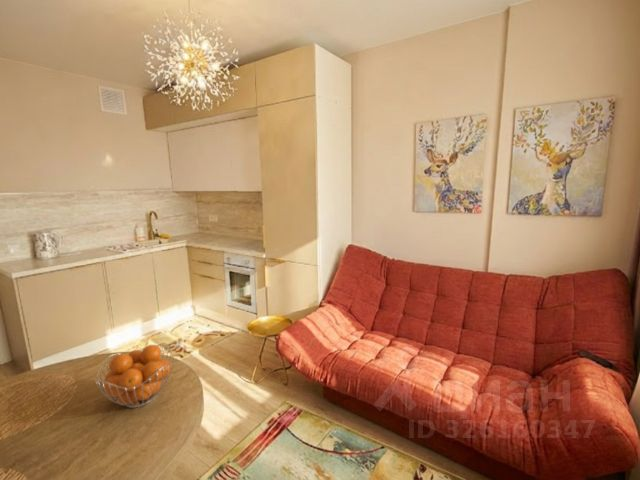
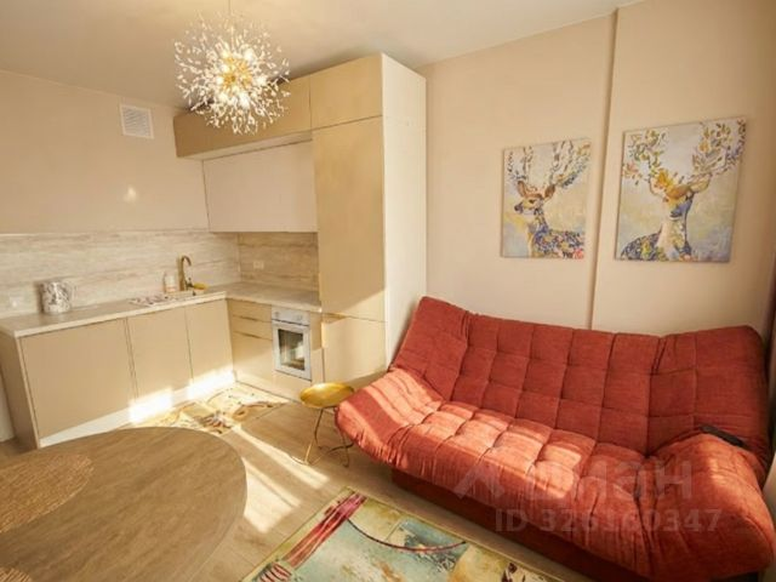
- fruit basket [94,343,175,409]
